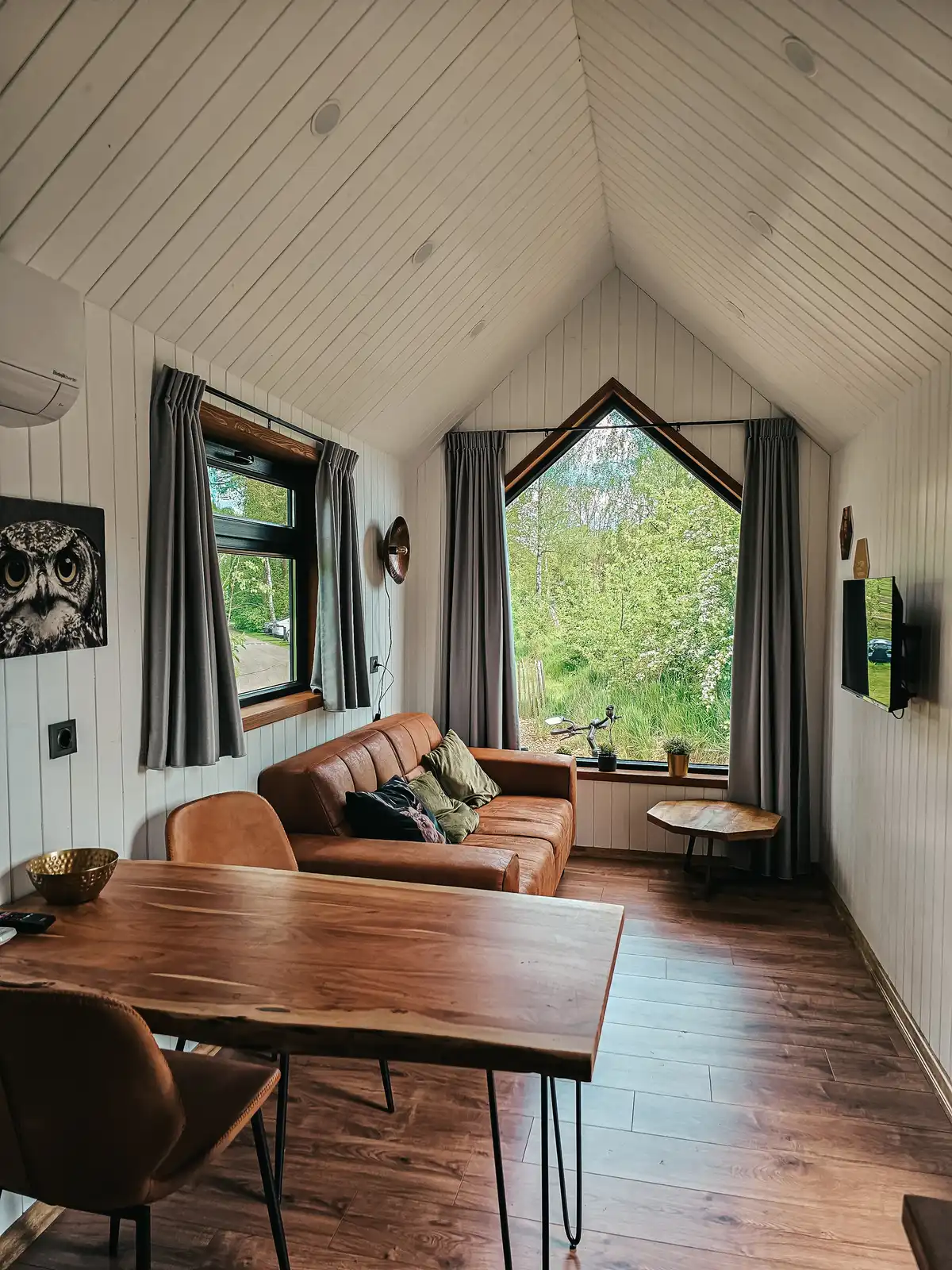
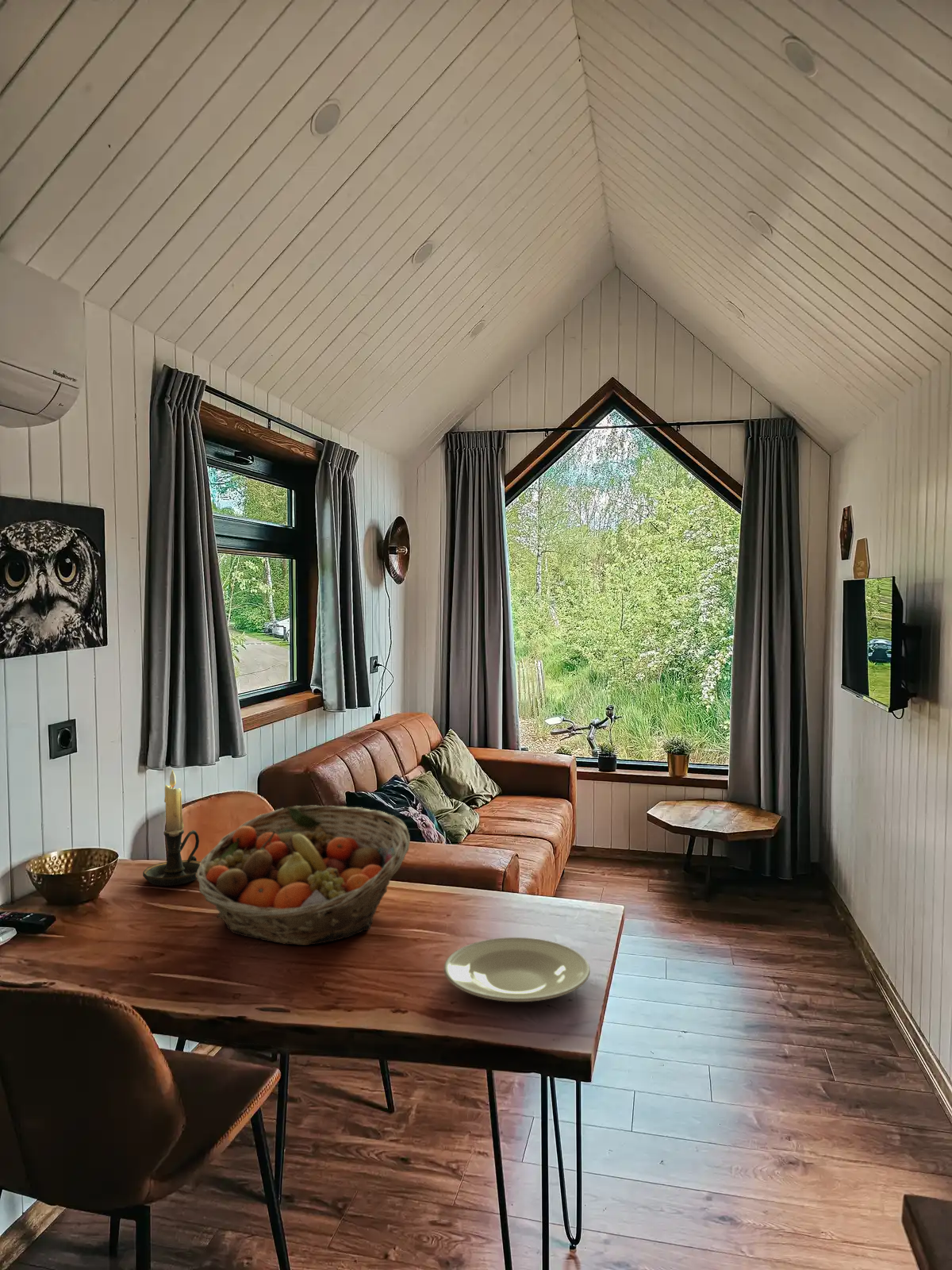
+ plate [443,937,591,1003]
+ fruit basket [196,805,411,946]
+ candle holder [142,768,201,887]
